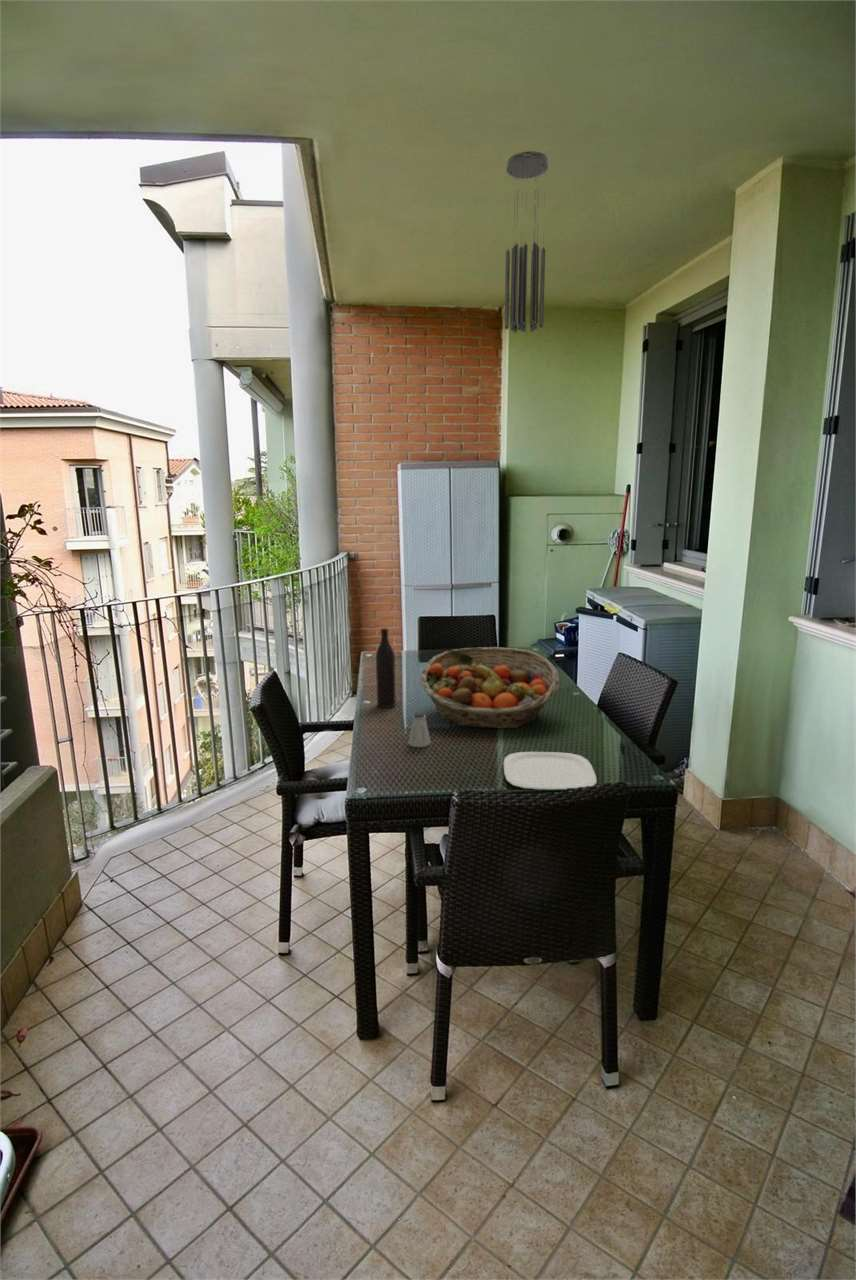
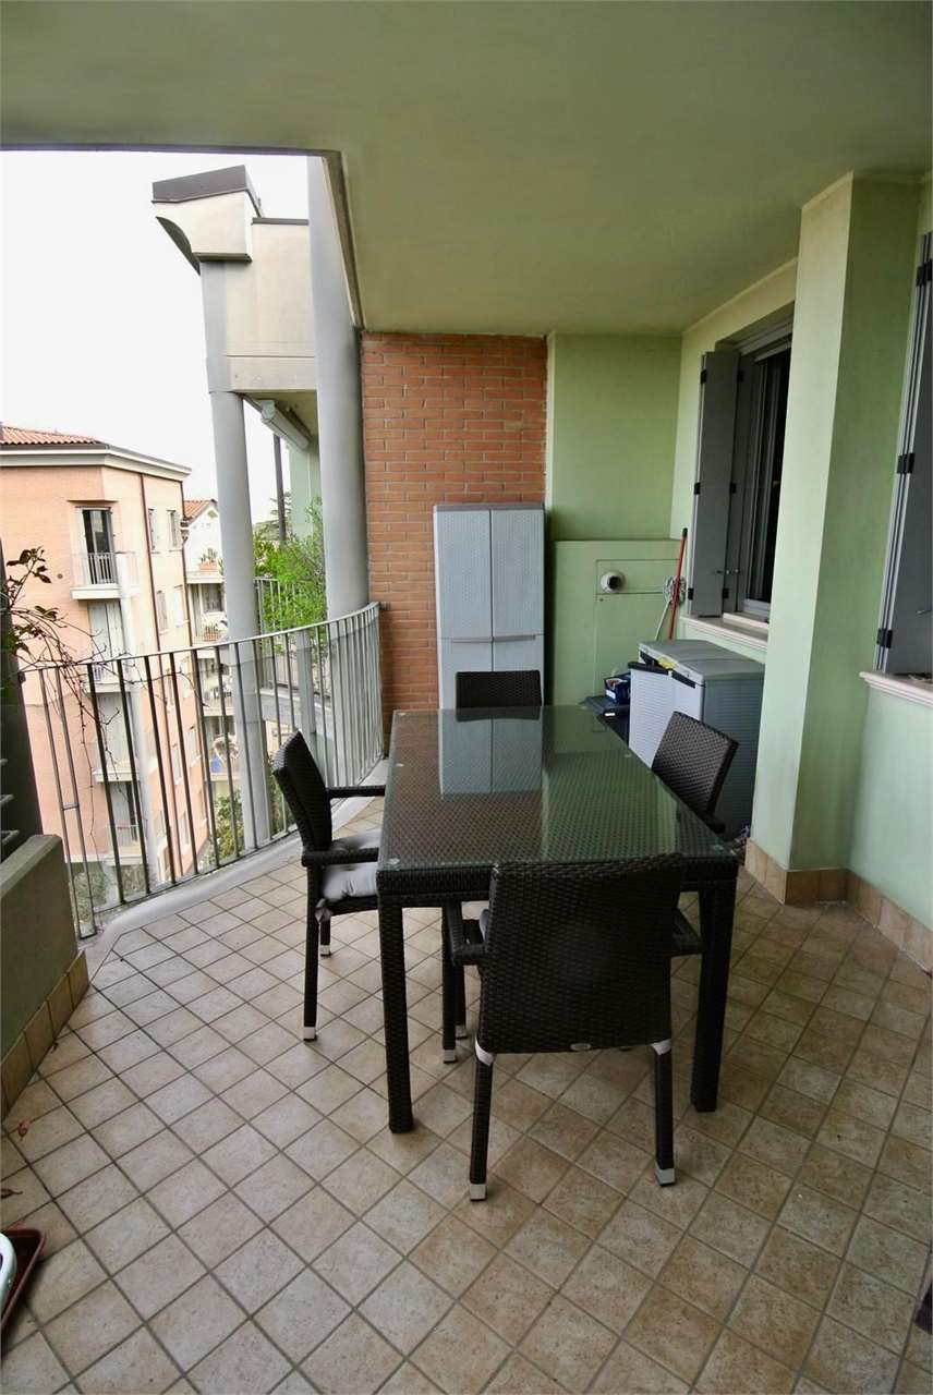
- wind chime [504,150,550,334]
- plate [503,751,598,791]
- fruit basket [419,646,561,730]
- saltshaker [407,711,432,748]
- wine bottle [375,627,397,709]
